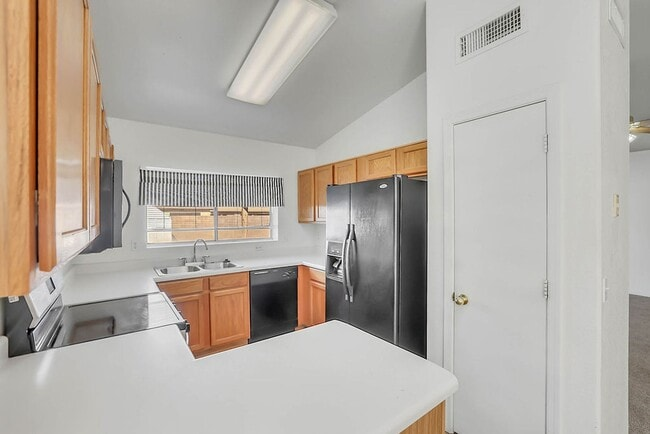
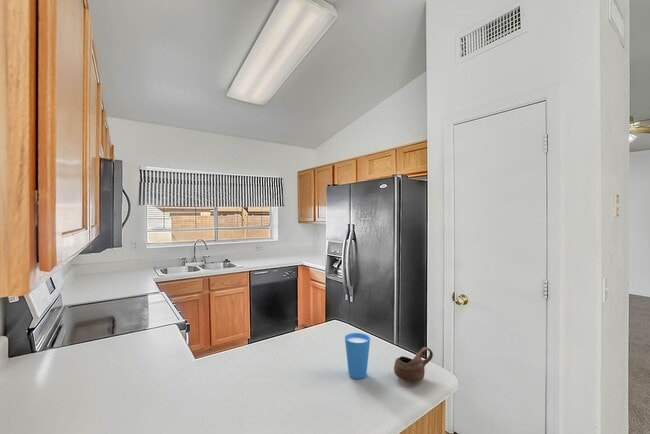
+ cup [393,346,434,383]
+ cup [344,332,371,380]
